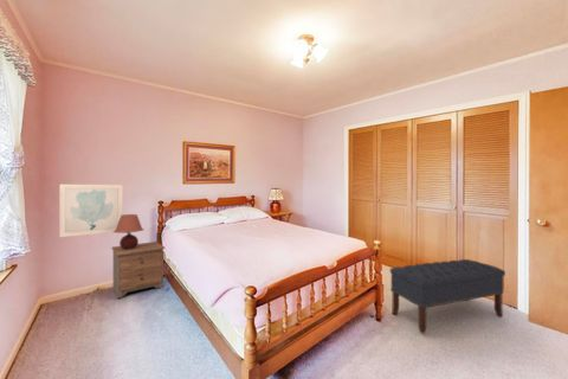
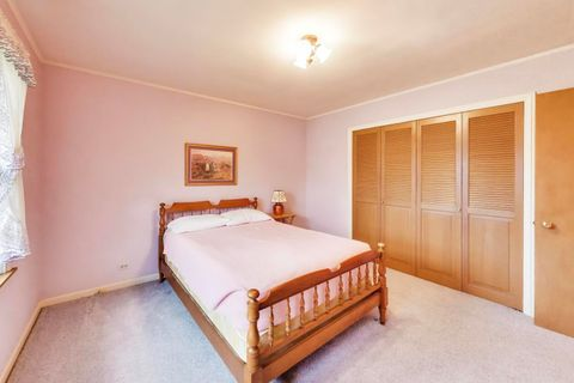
- bench [389,258,506,335]
- wall art [59,184,123,238]
- nightstand [110,240,167,300]
- table lamp [112,213,144,250]
